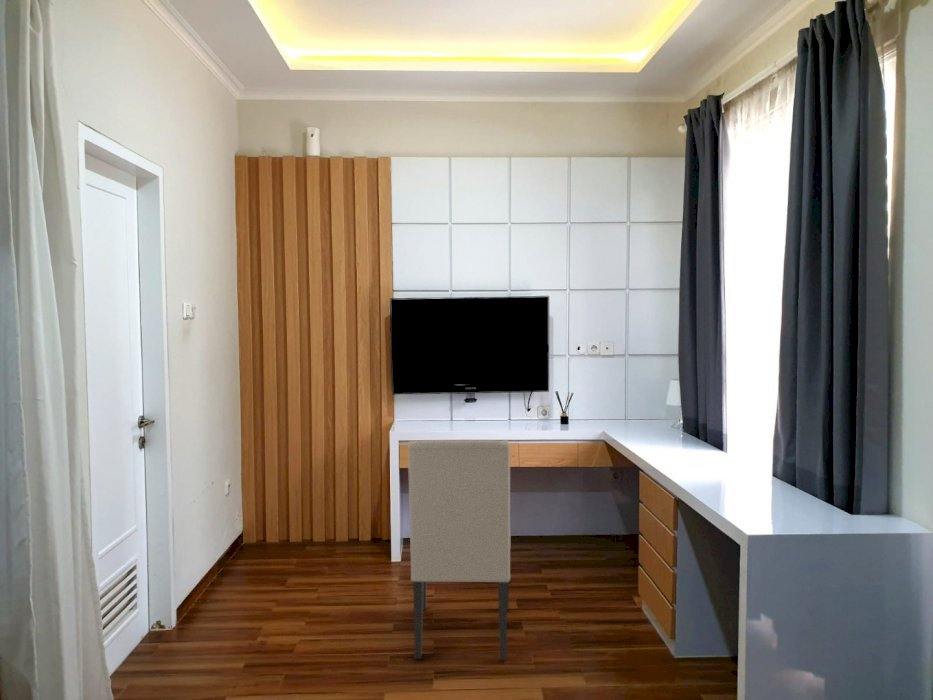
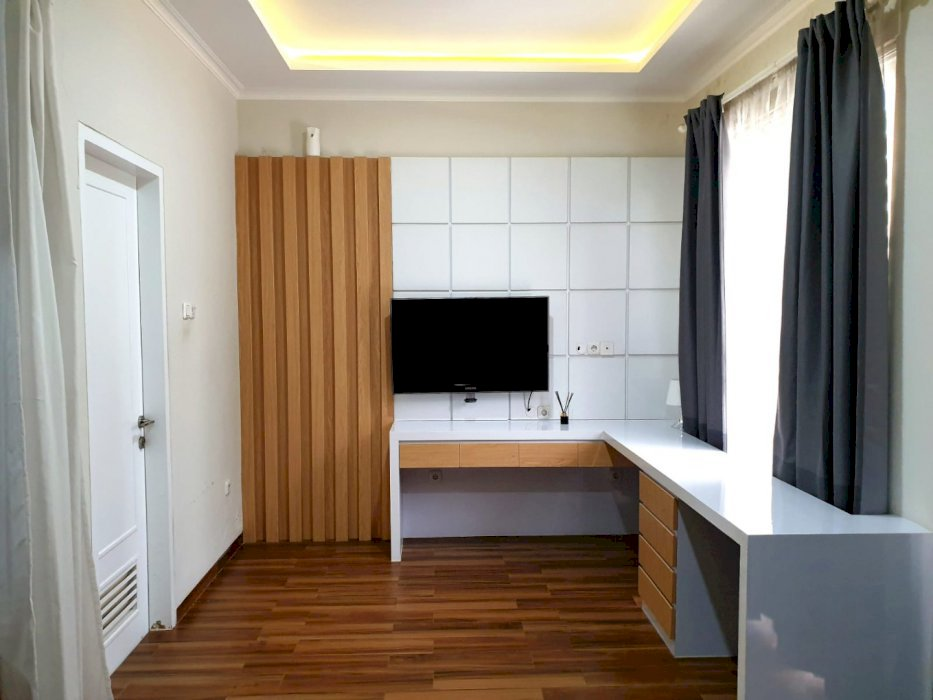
- chair [406,439,511,661]
